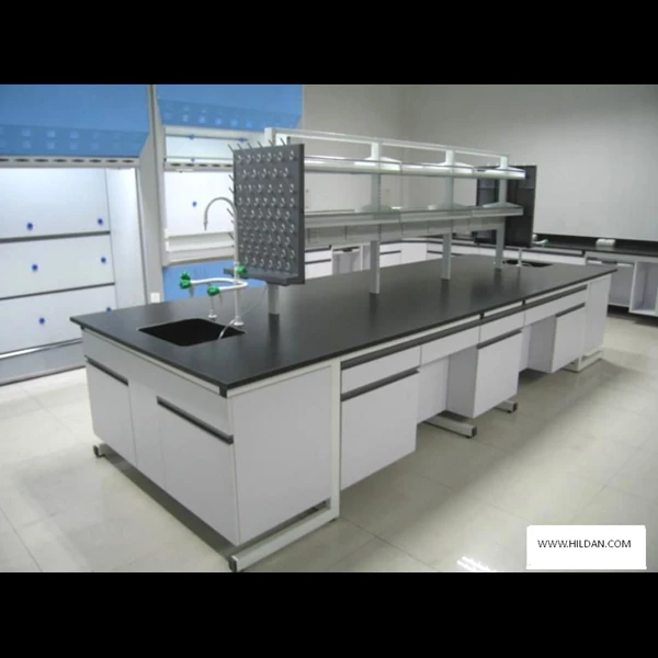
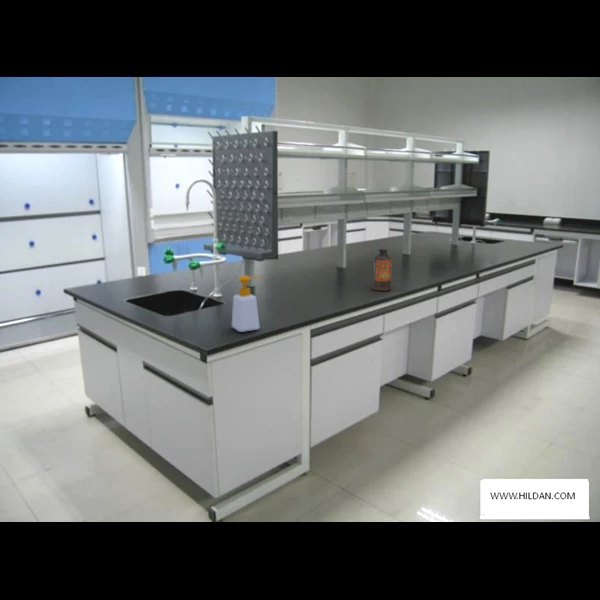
+ soap bottle [231,274,266,333]
+ bottle [372,248,393,292]
